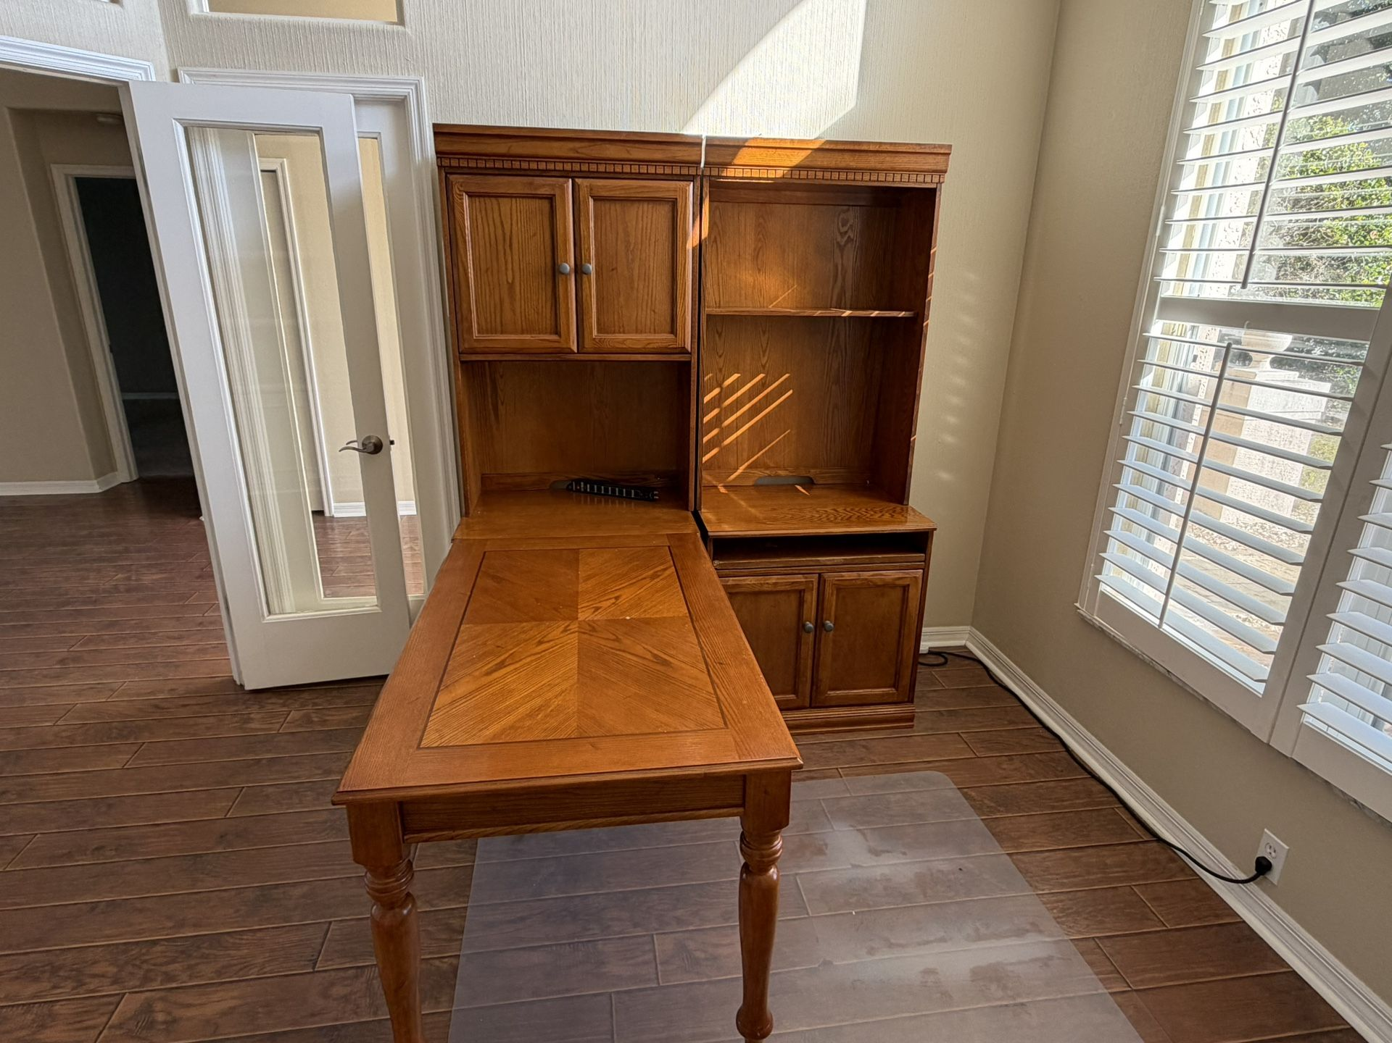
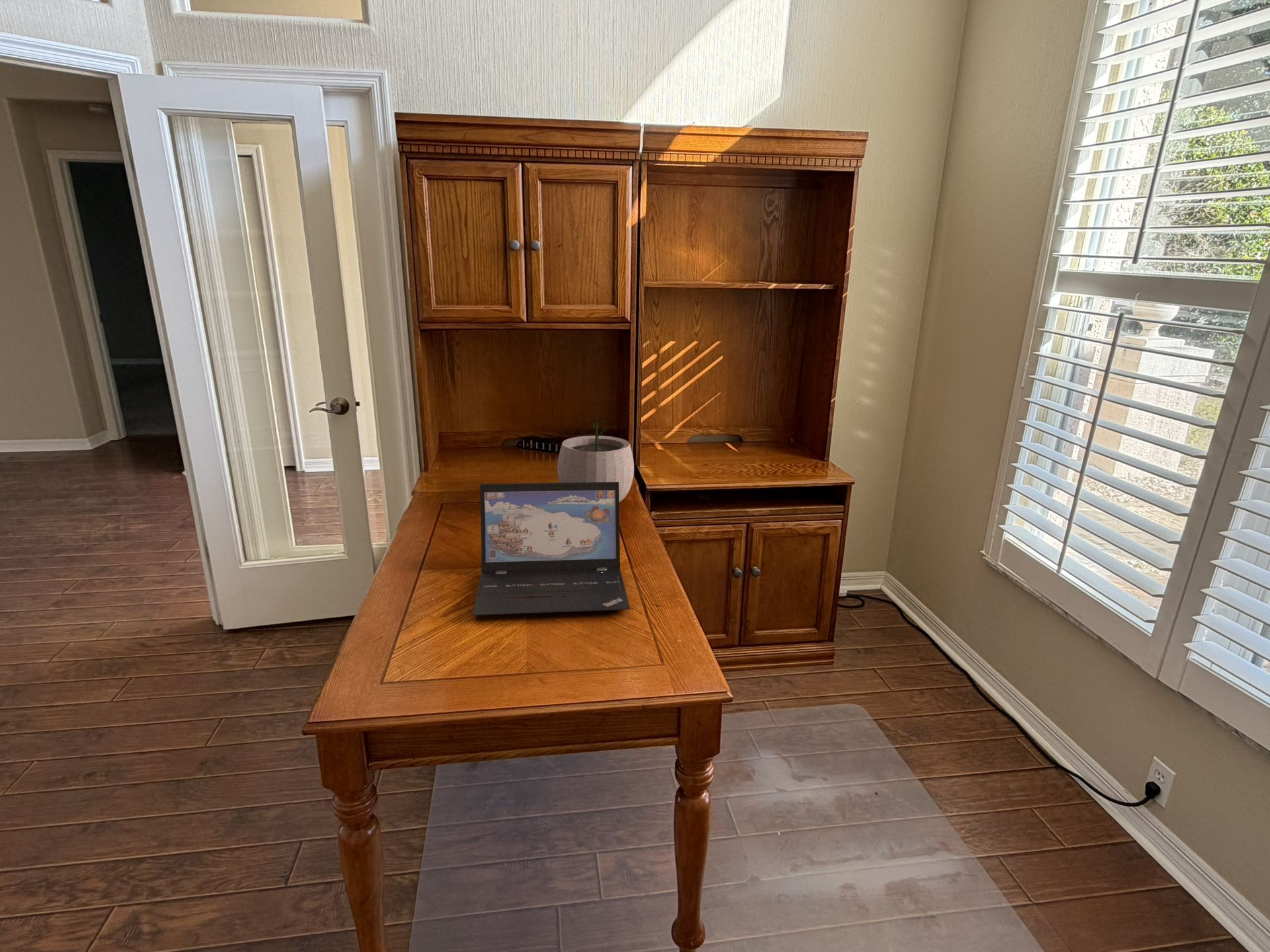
+ plant pot [557,415,635,503]
+ laptop [472,482,631,616]
